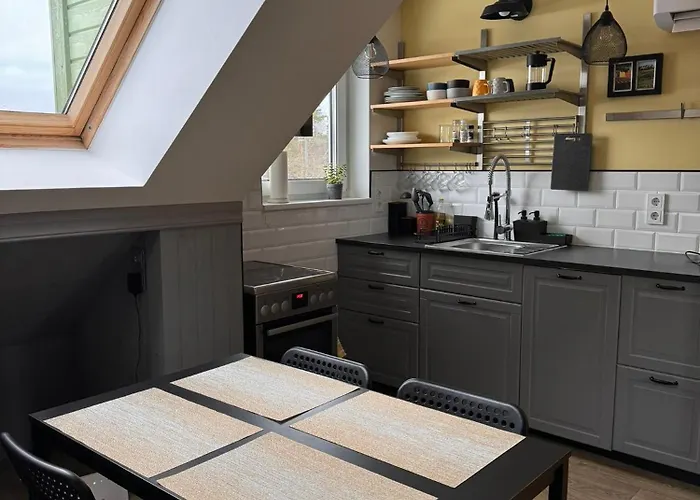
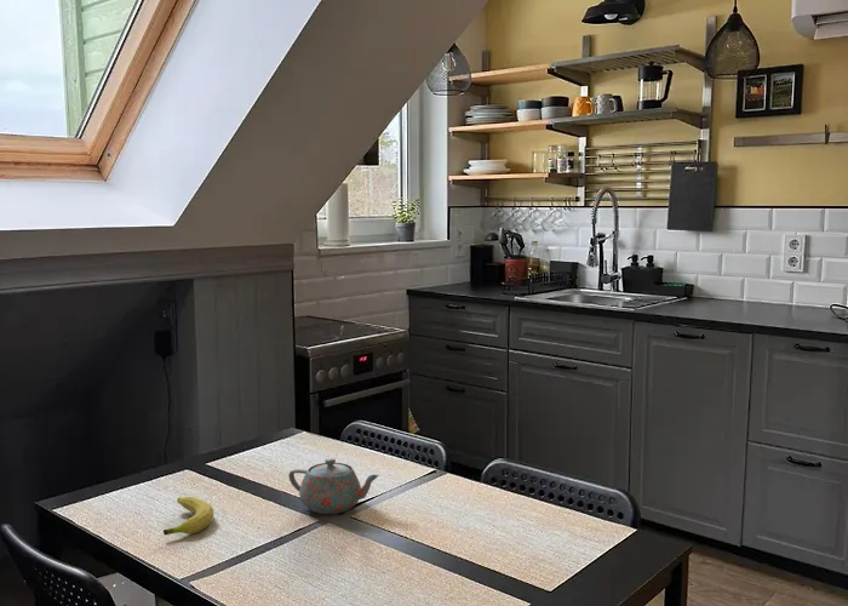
+ teapot [287,457,380,515]
+ fruit [162,496,216,536]
